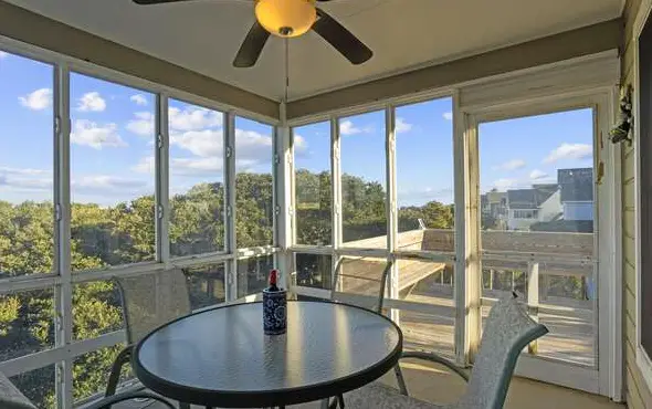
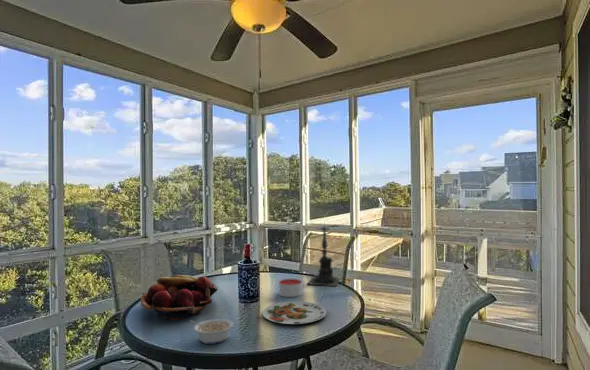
+ fruit basket [140,274,219,321]
+ candle holder [306,218,342,287]
+ legume [189,318,234,345]
+ plate [262,300,327,325]
+ candle [278,278,303,298]
